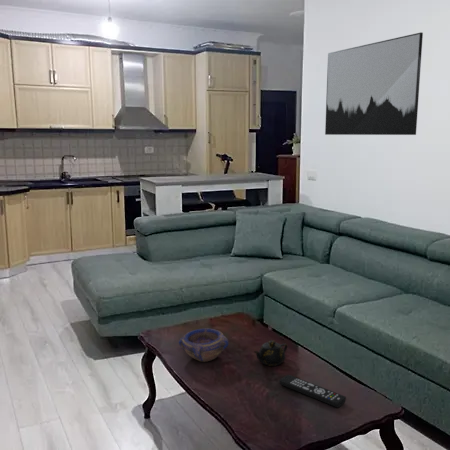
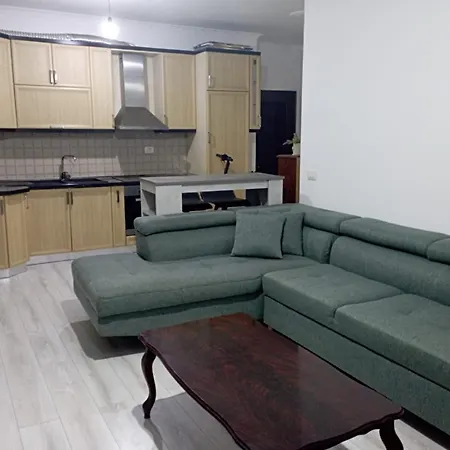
- remote control [279,374,347,408]
- teapot [253,339,288,367]
- wall art [324,31,424,136]
- bowl [178,327,229,363]
